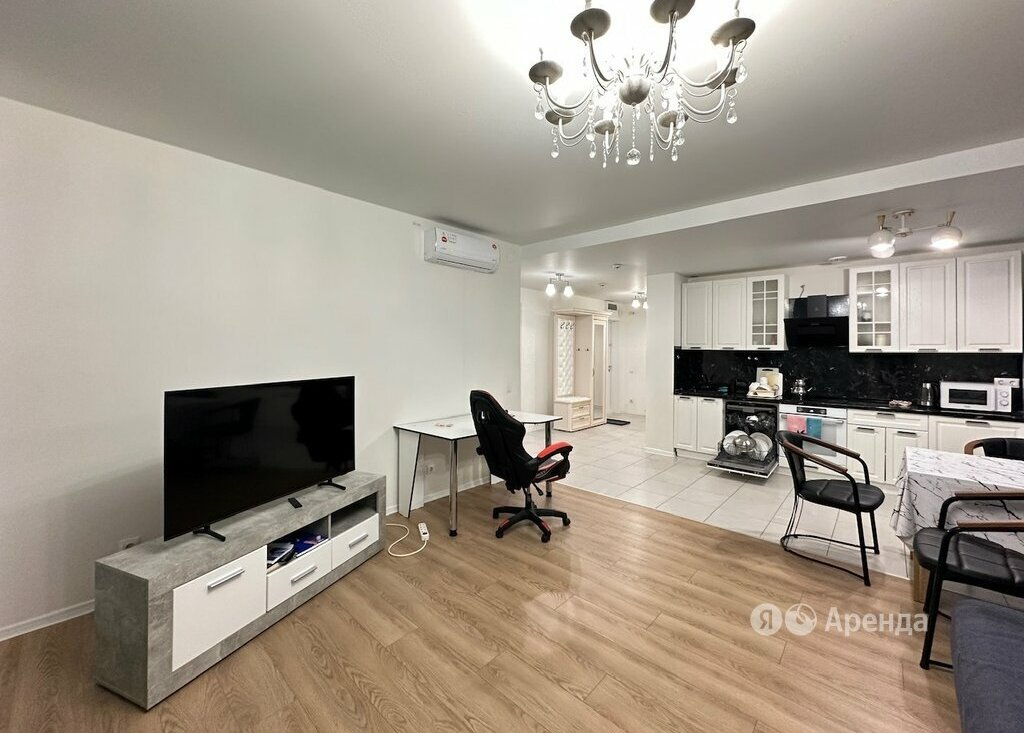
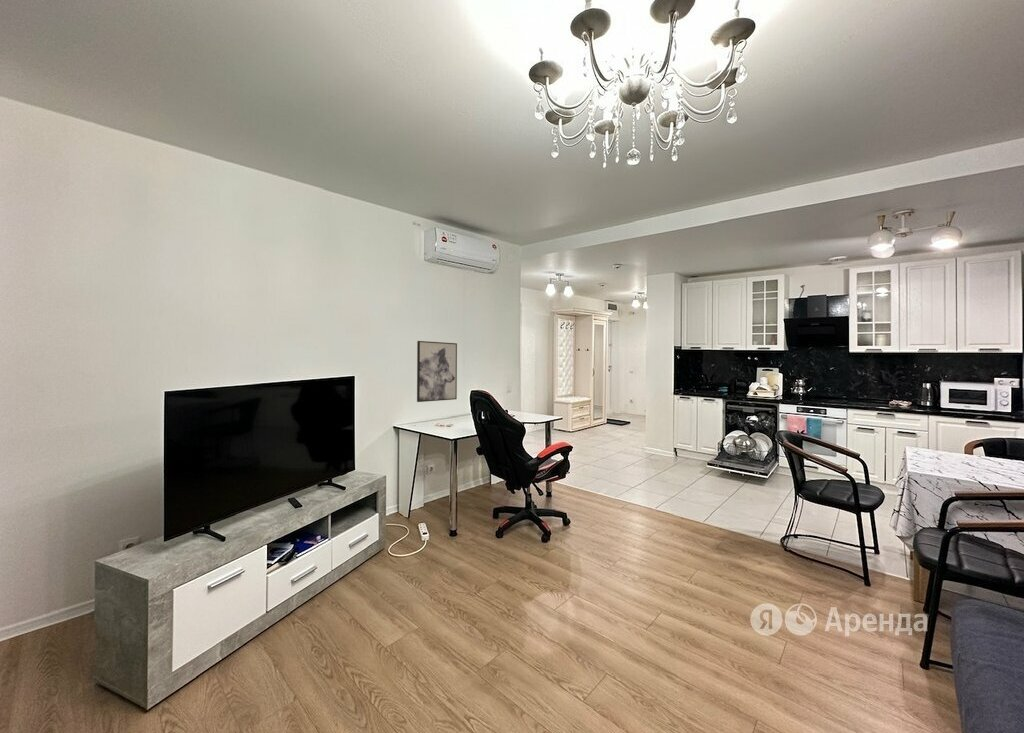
+ wall art [416,340,458,403]
